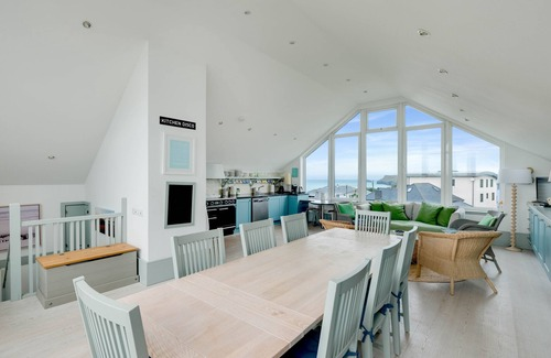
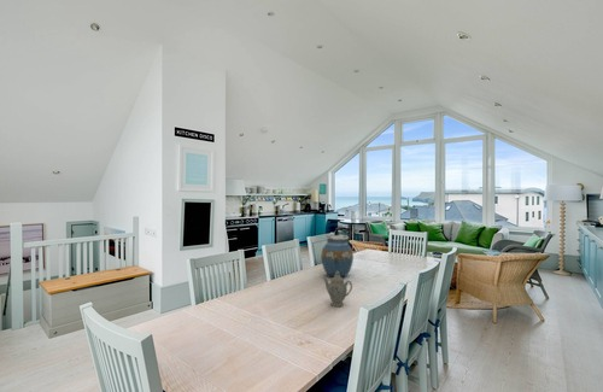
+ vase [320,234,355,277]
+ chinaware [322,271,353,308]
